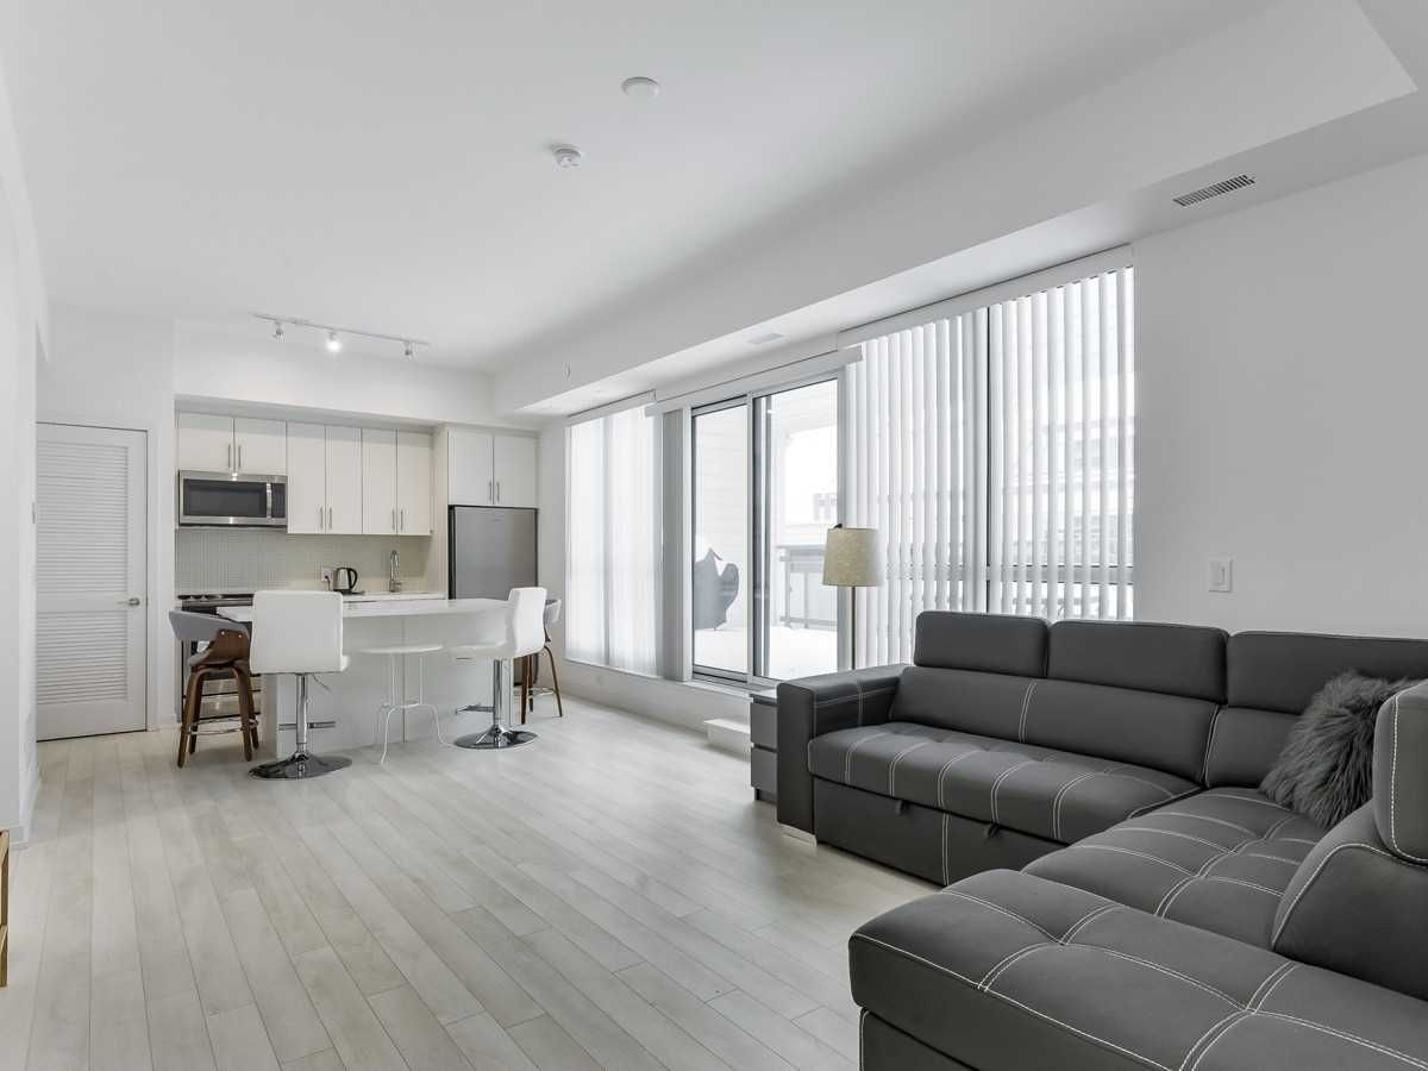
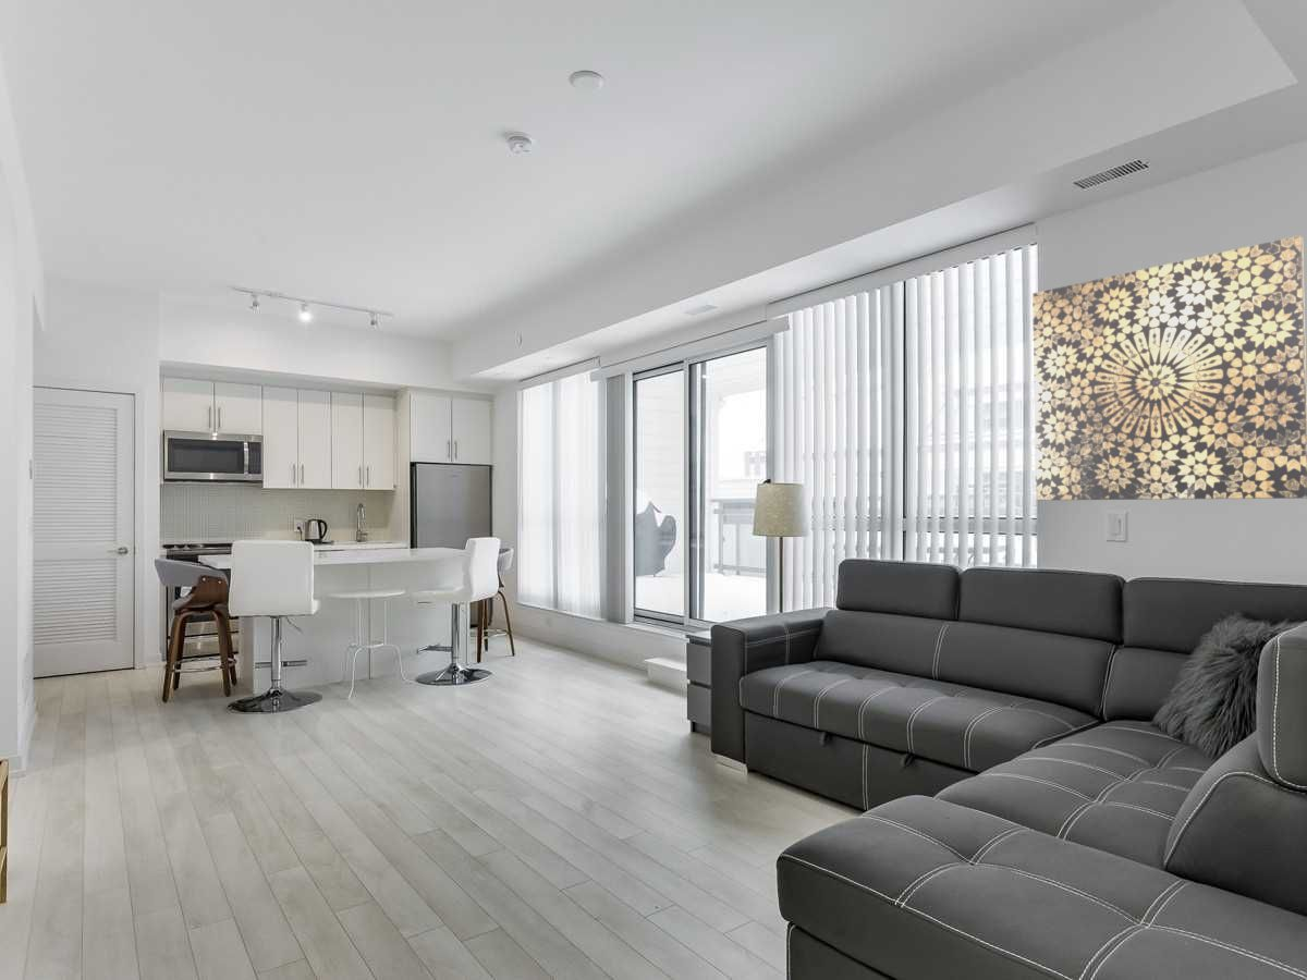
+ wall art [1031,234,1307,501]
